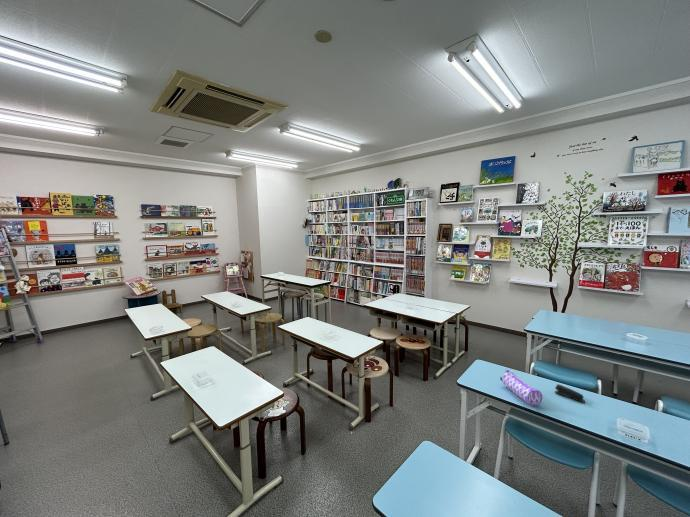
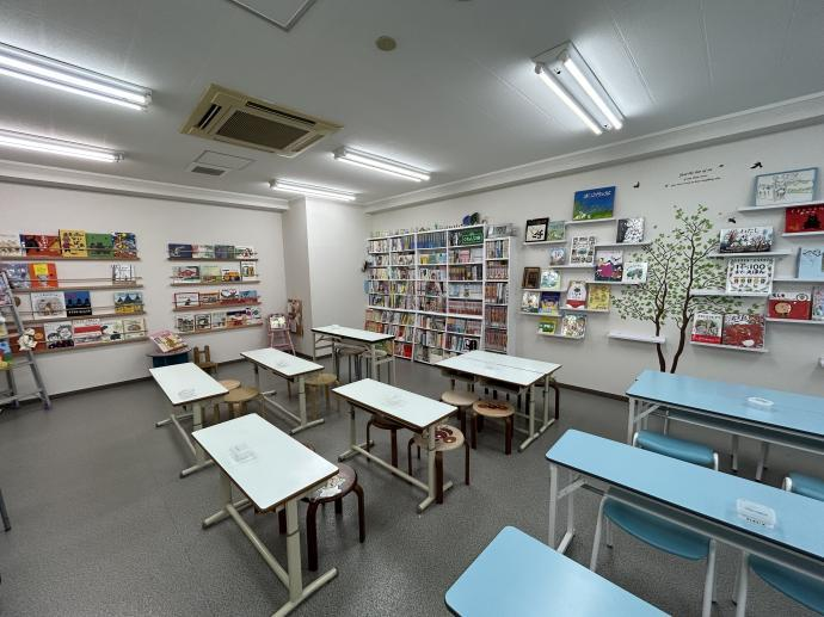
- stapler [554,383,586,404]
- pencil case [499,369,543,406]
